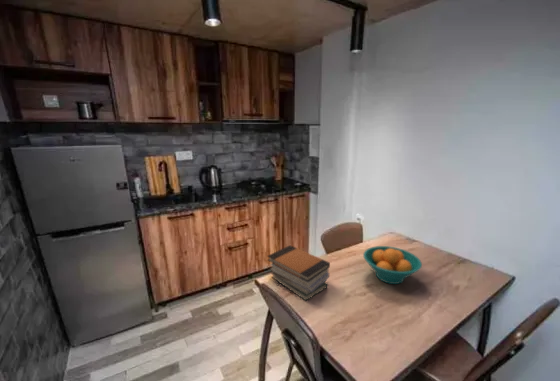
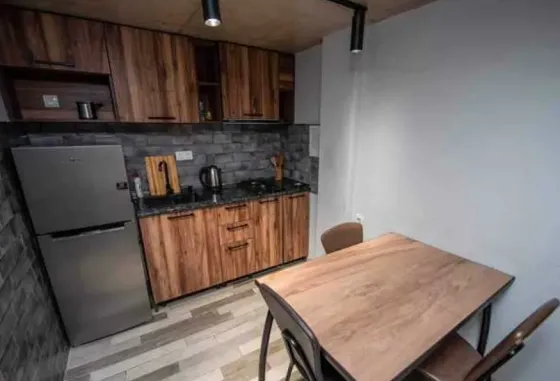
- book stack [266,244,331,302]
- fruit bowl [362,245,423,285]
